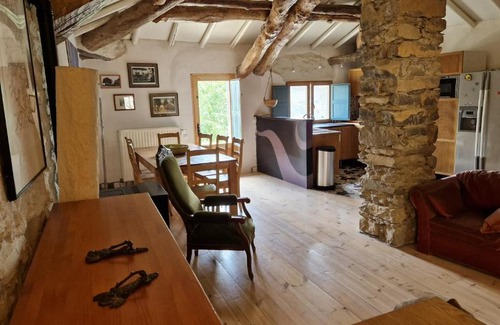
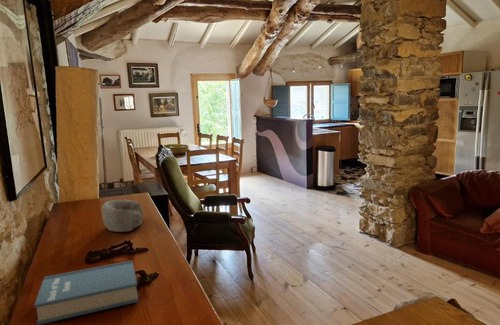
+ book [33,260,140,325]
+ decorative bowl [100,199,144,233]
